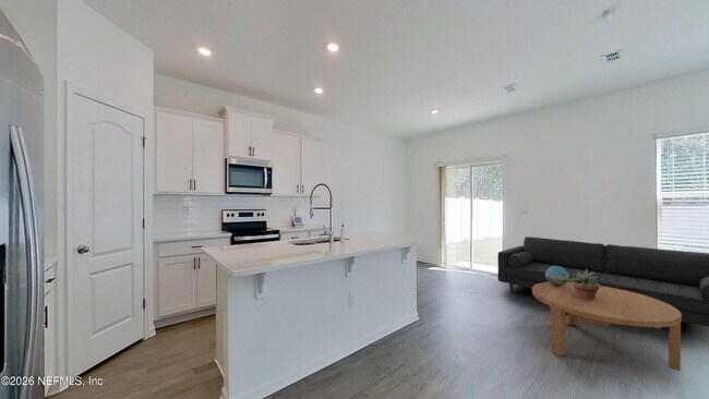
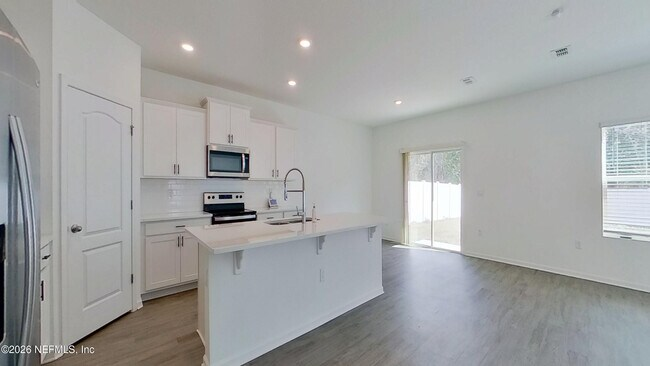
- decorative sphere [545,266,569,286]
- sofa [496,235,709,328]
- coffee table [531,282,683,372]
- potted plant [568,269,604,300]
